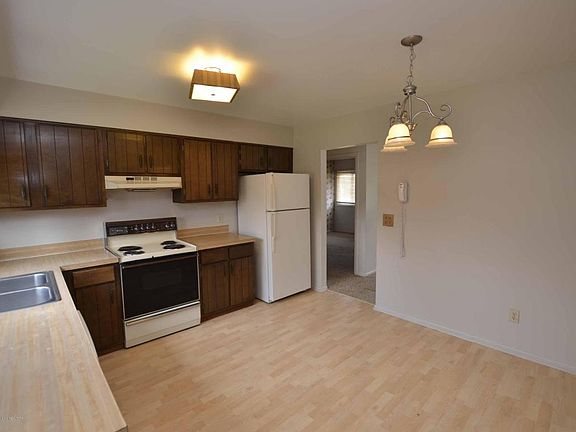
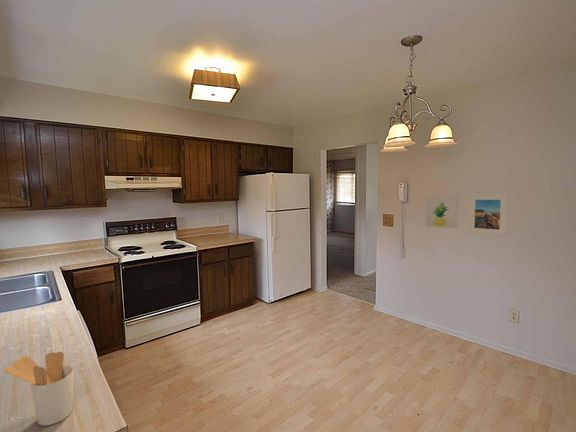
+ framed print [466,192,510,237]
+ utensil holder [4,351,74,427]
+ wall art [424,196,460,230]
